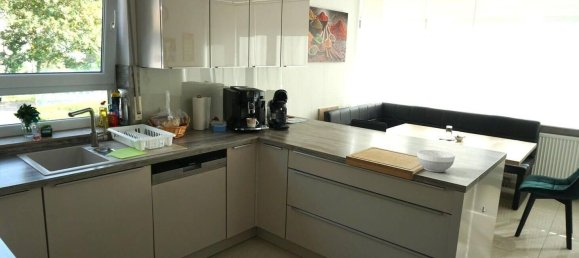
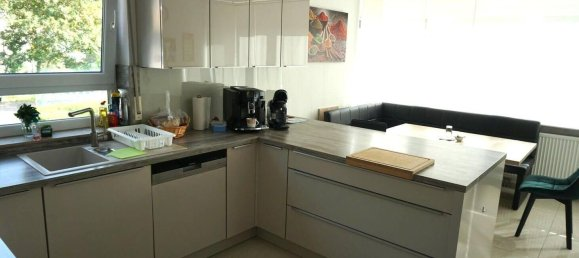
- bowl [417,149,456,173]
